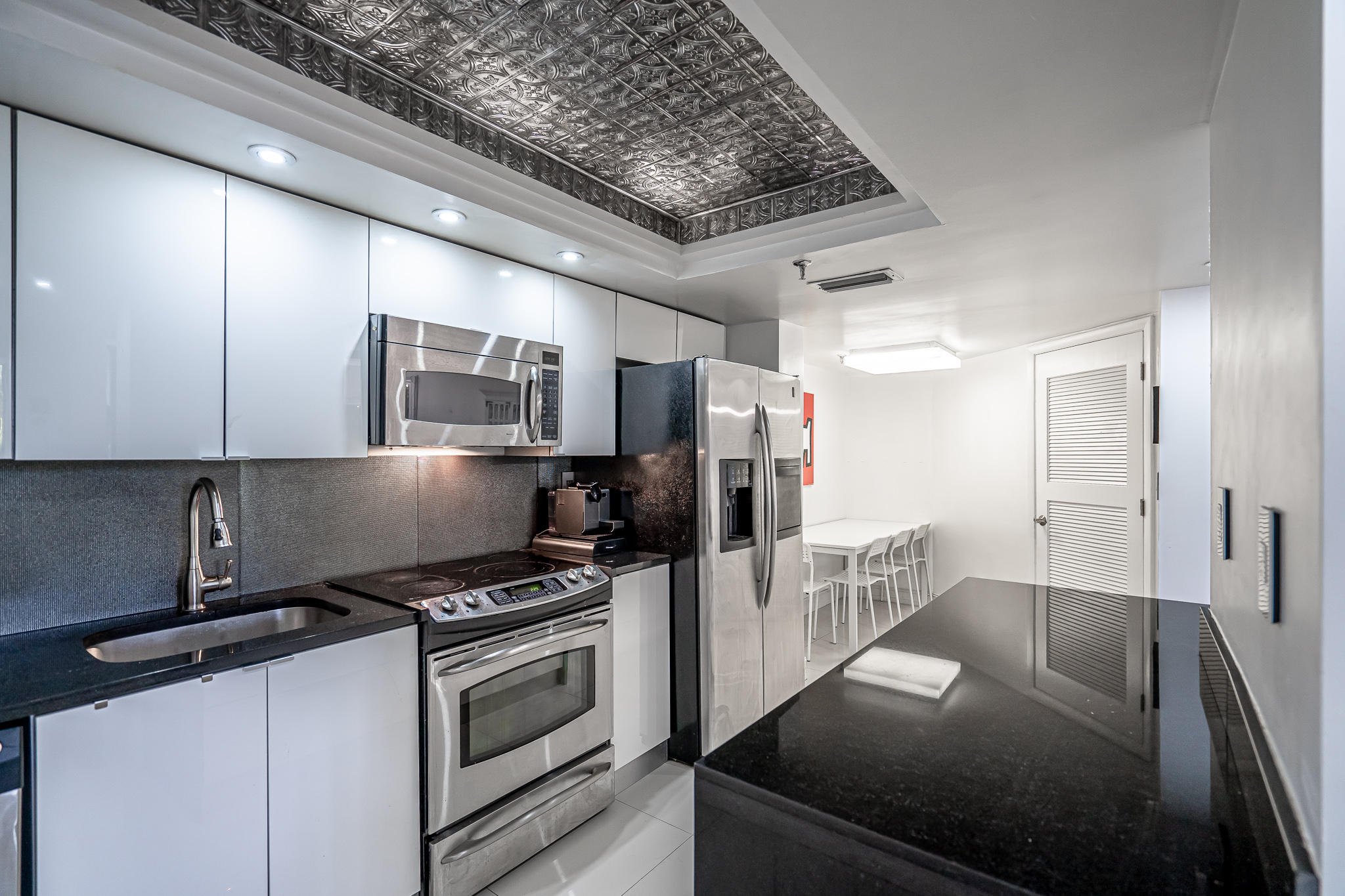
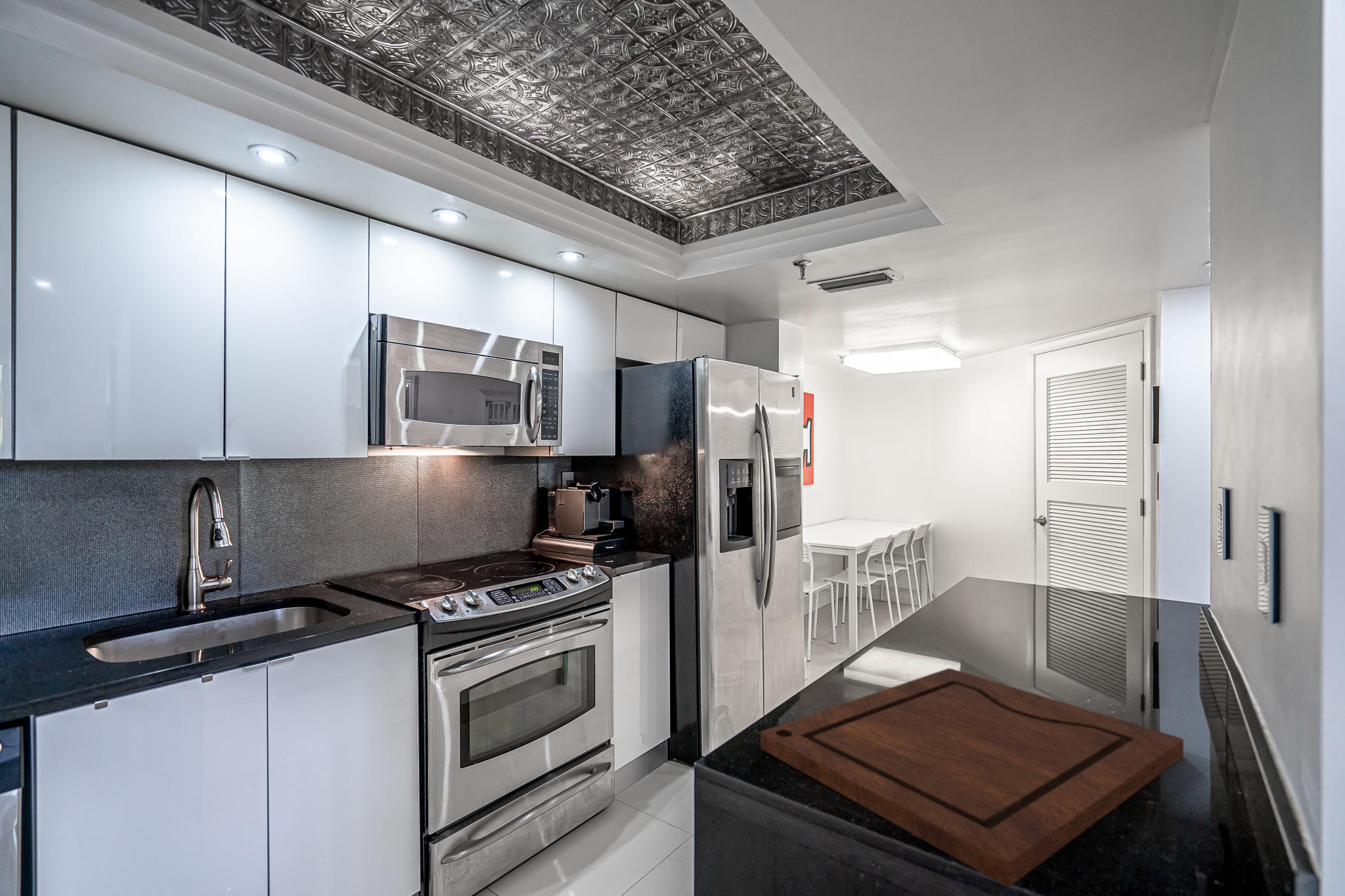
+ cutting board [760,668,1184,887]
